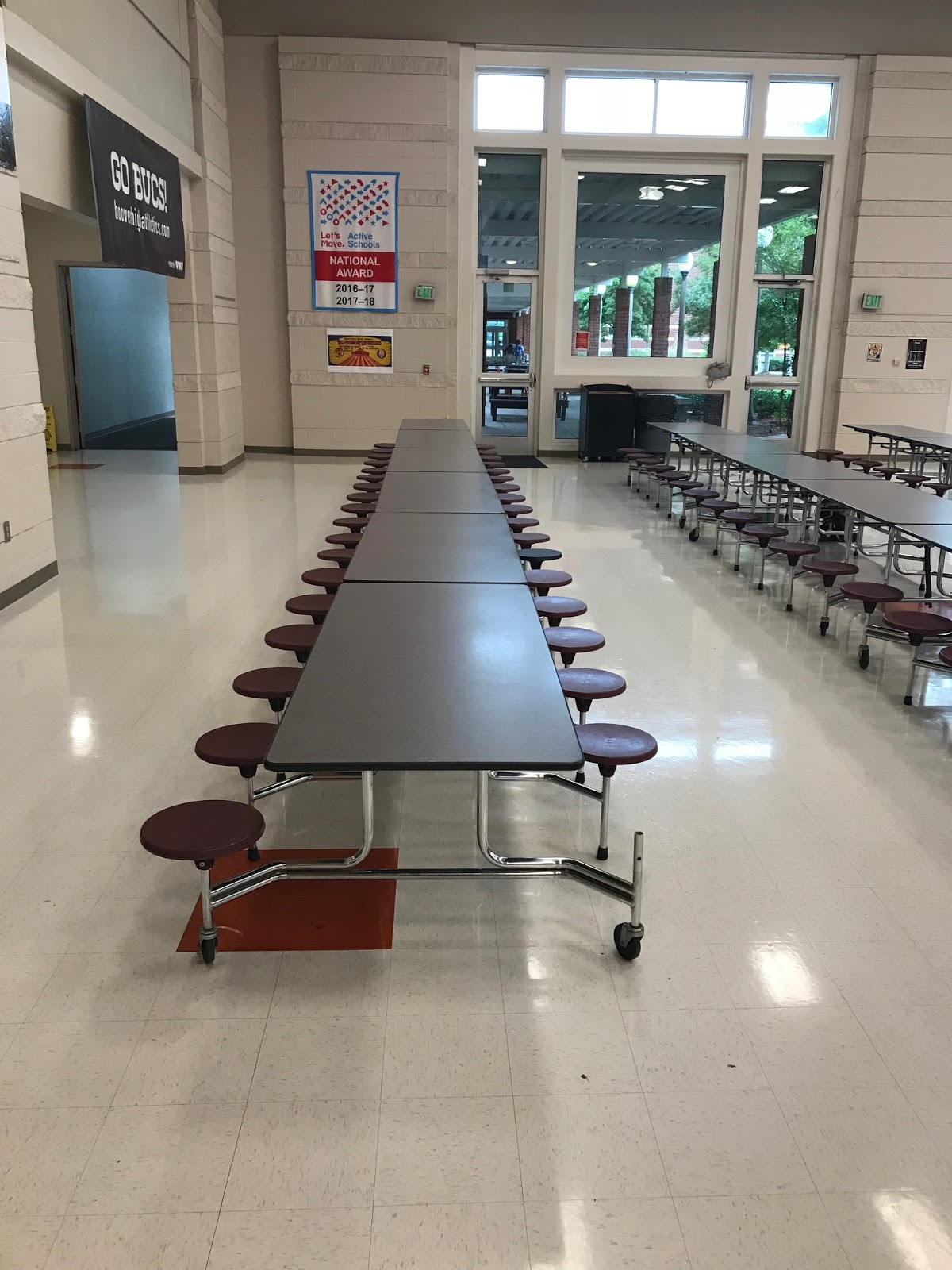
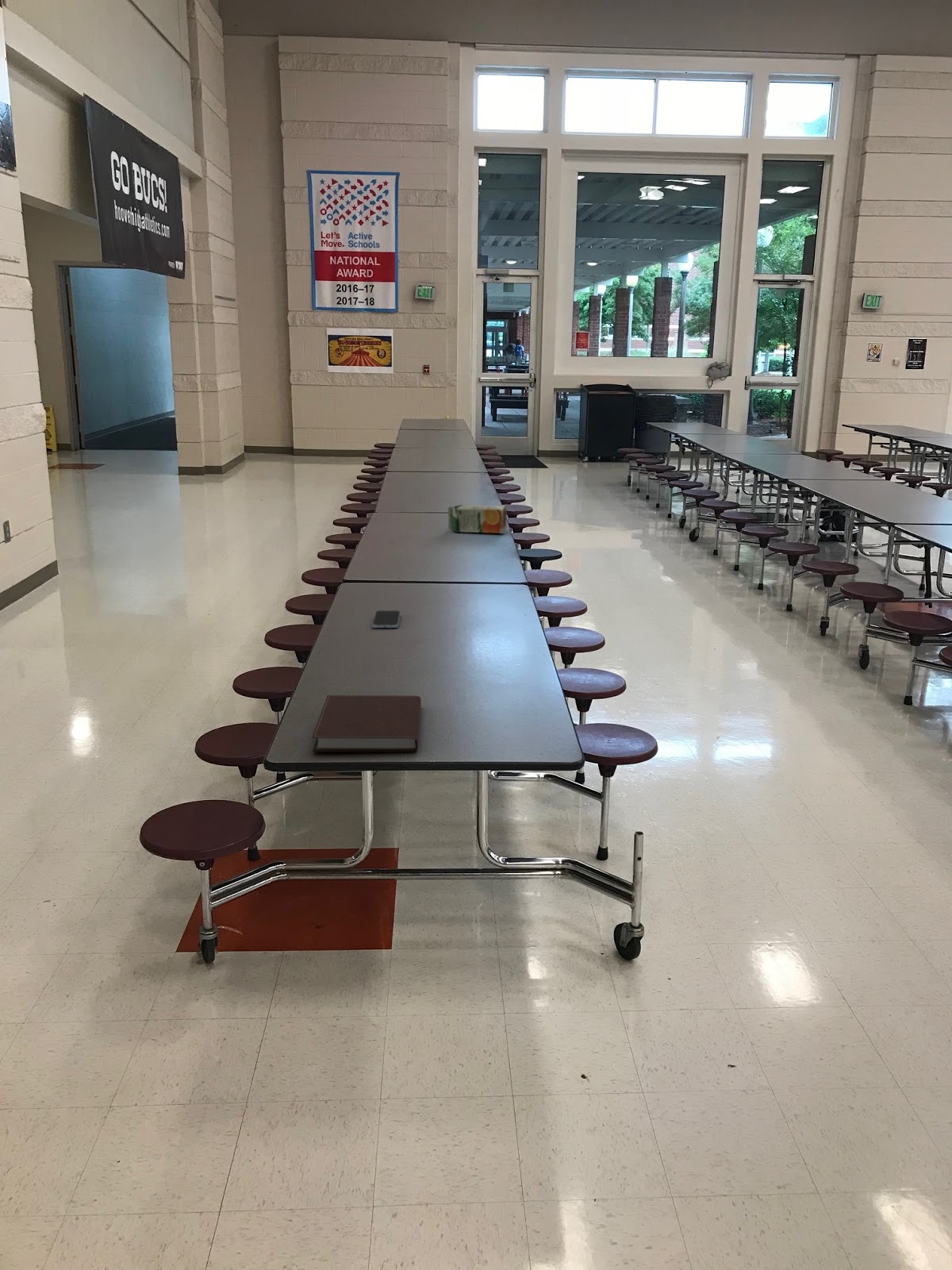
+ notebook [312,695,422,752]
+ milk carton [447,503,508,534]
+ smartphone [371,610,401,629]
